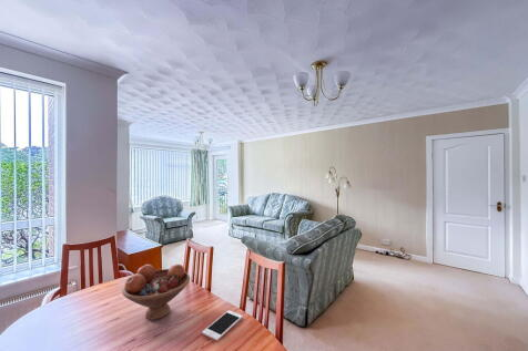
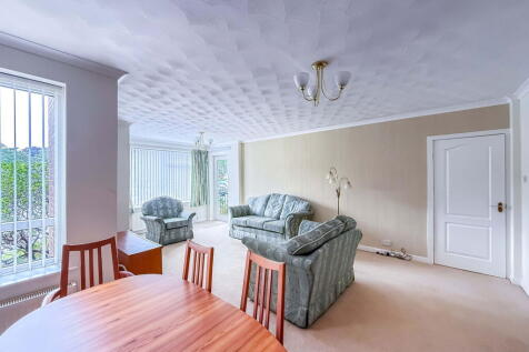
- fruit bowl [121,264,191,321]
- cell phone [201,309,244,342]
